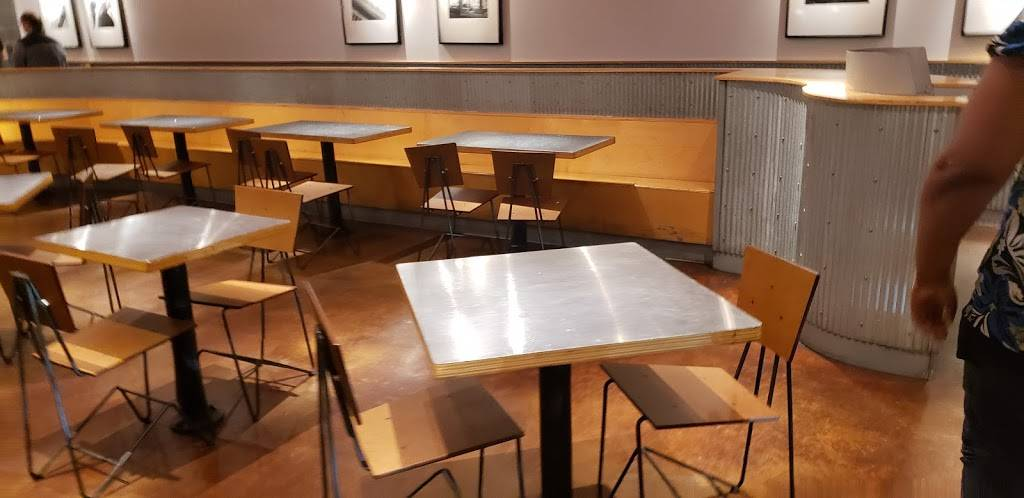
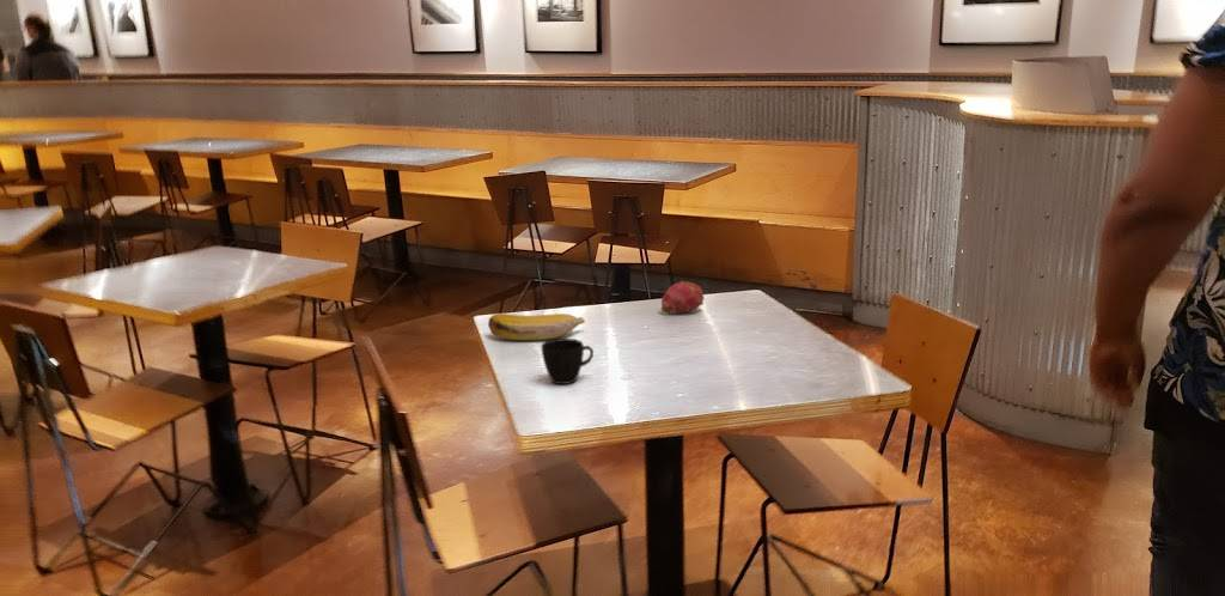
+ cup [541,337,595,385]
+ fruit [660,280,706,315]
+ banana [487,312,586,341]
